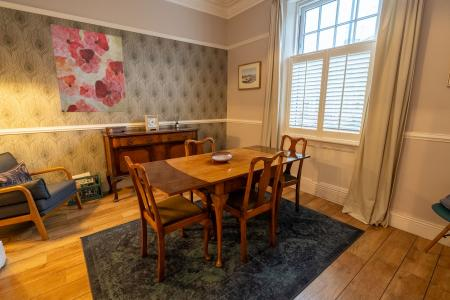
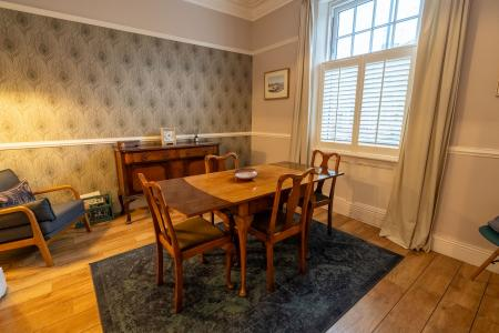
- wall art [49,23,128,113]
